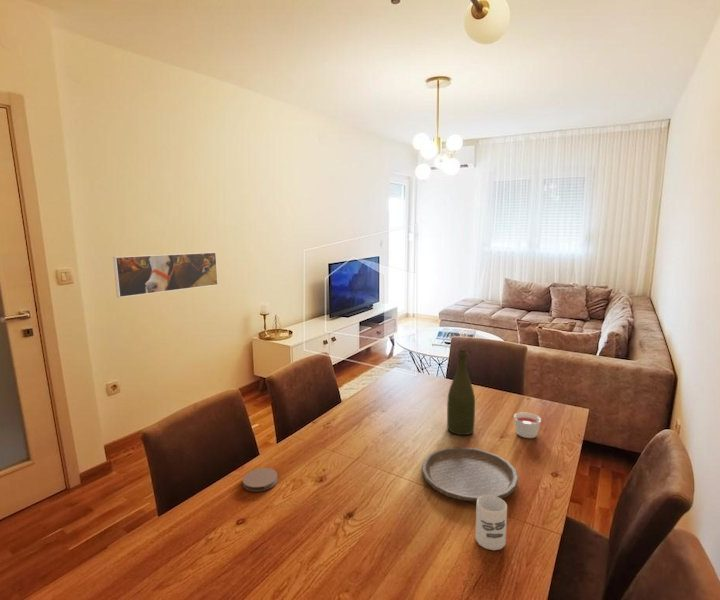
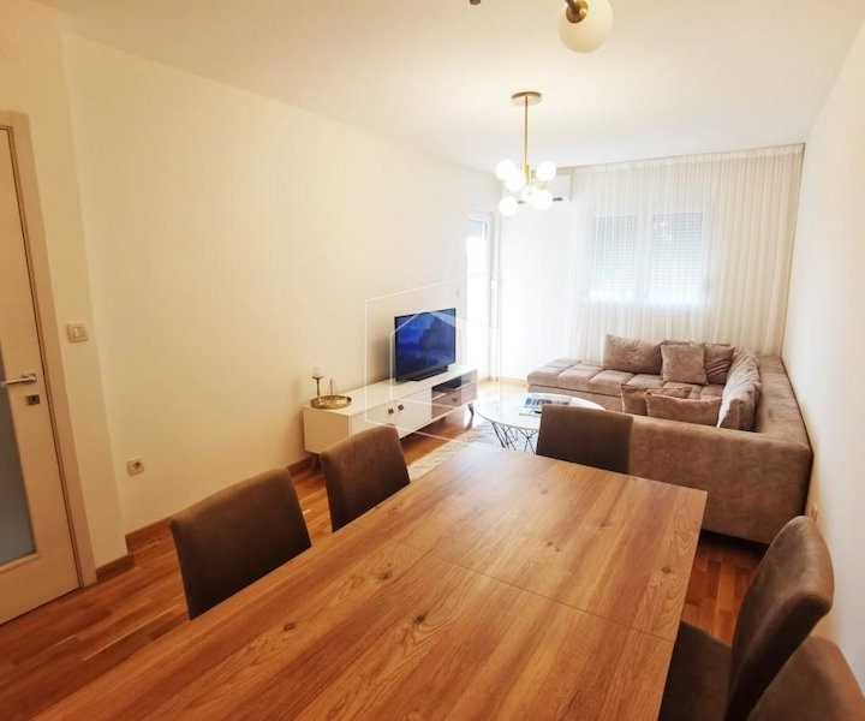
- plate [421,446,519,502]
- coaster [242,467,279,493]
- bottle [446,349,476,436]
- cup [474,495,508,551]
- candle [513,411,542,439]
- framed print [112,251,219,298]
